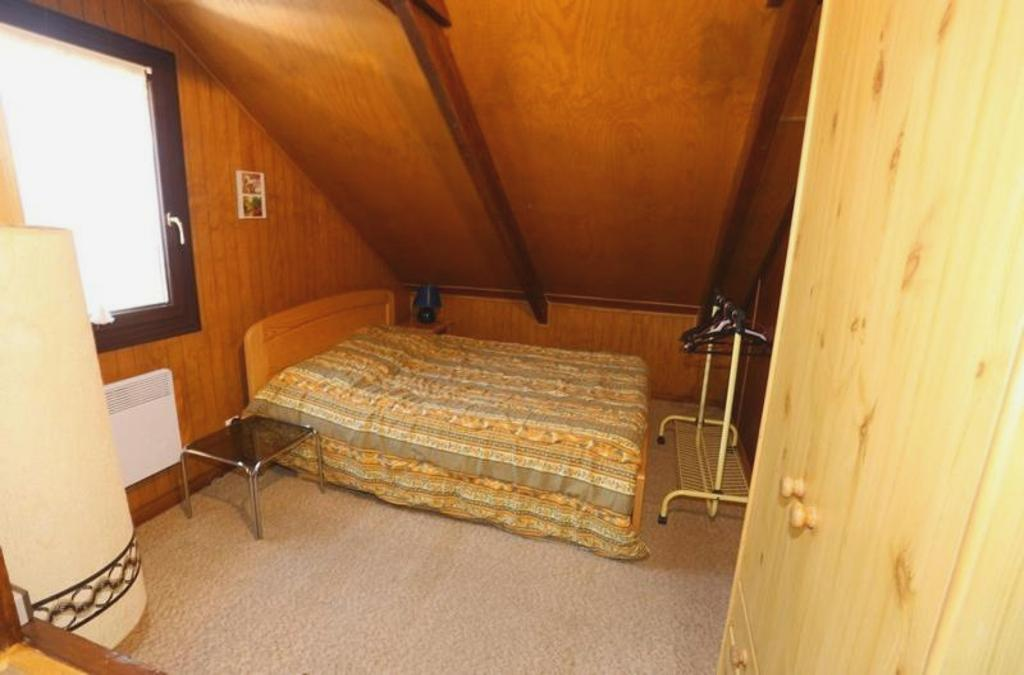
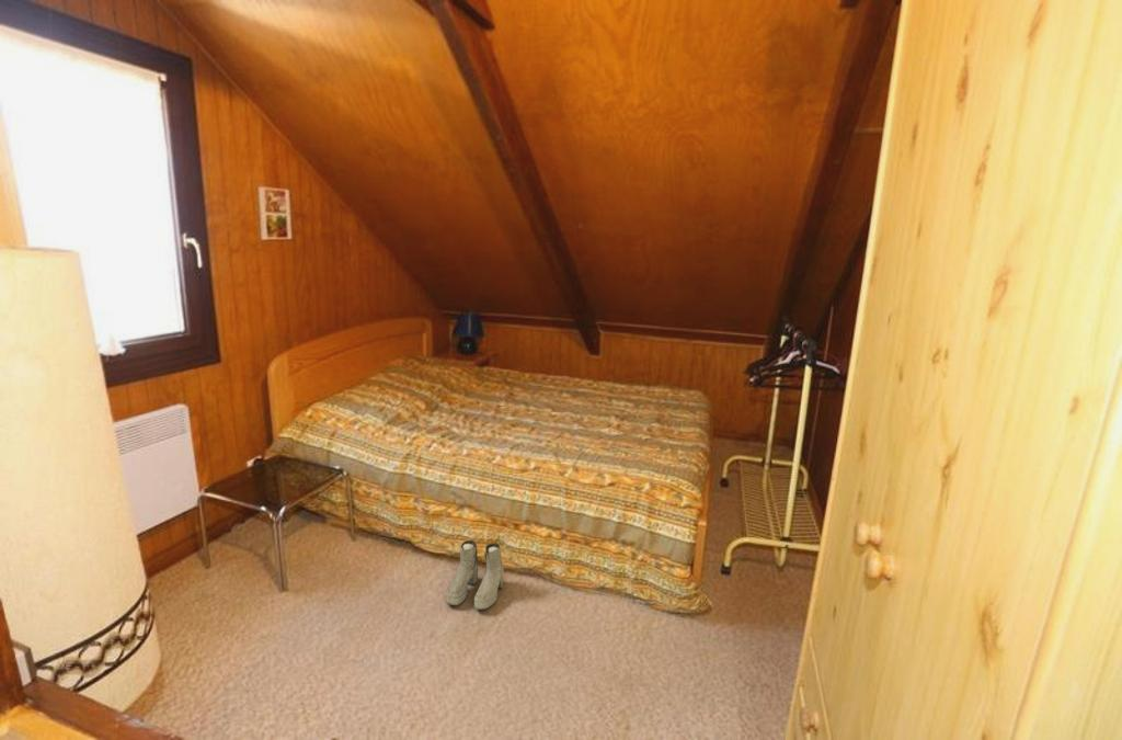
+ boots [446,539,505,612]
